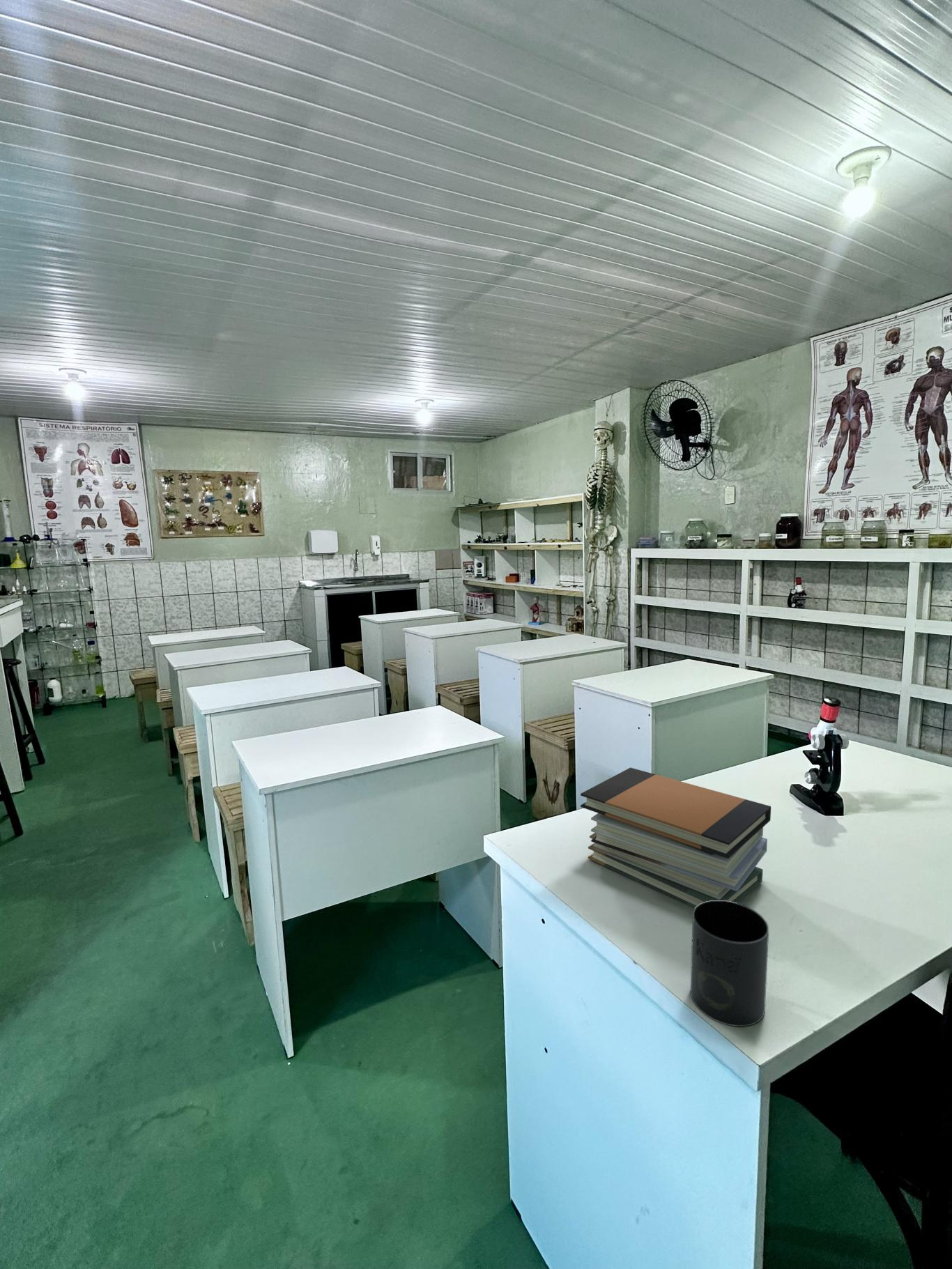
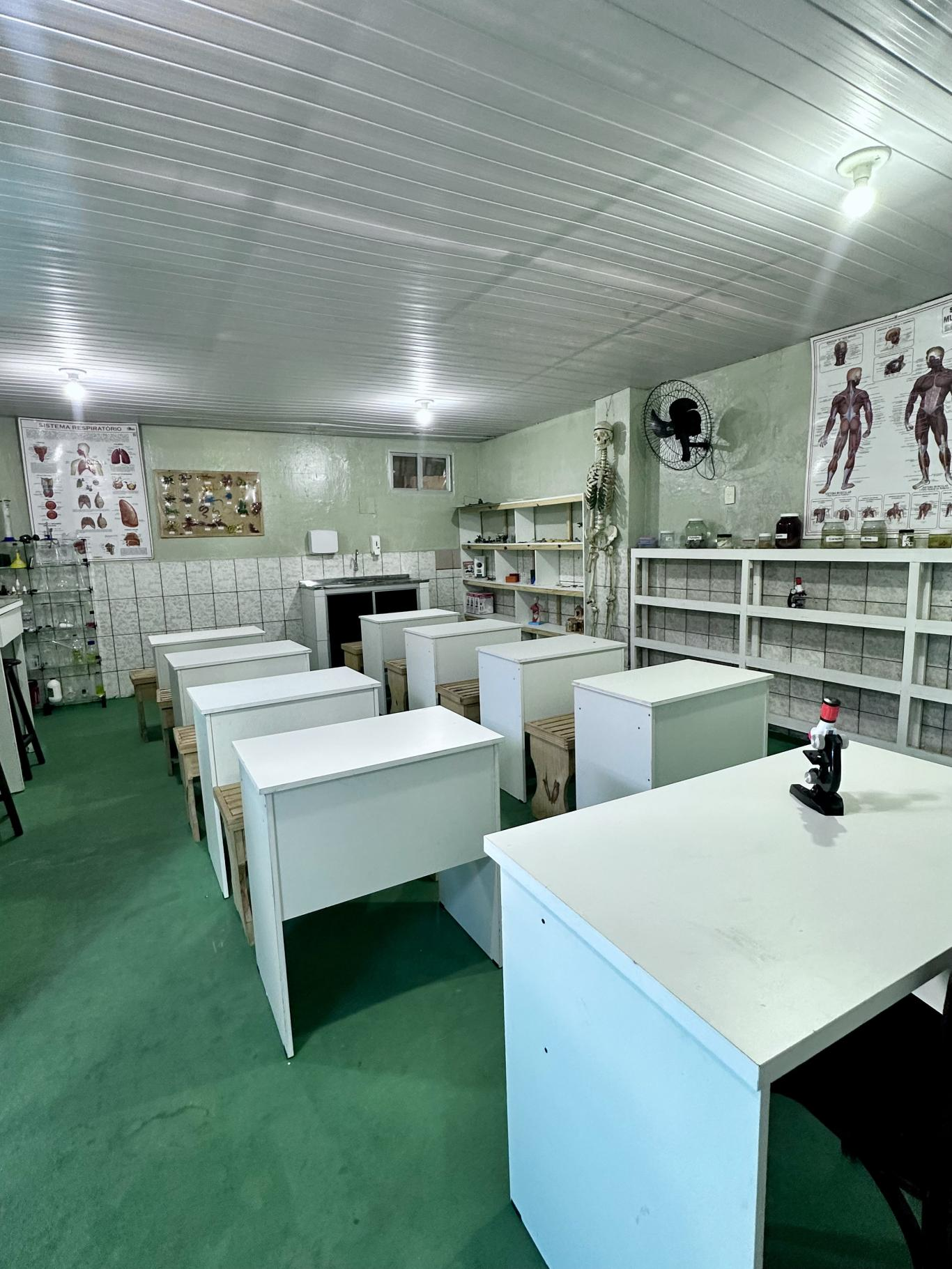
- book stack [580,767,771,909]
- mug [690,900,769,1027]
